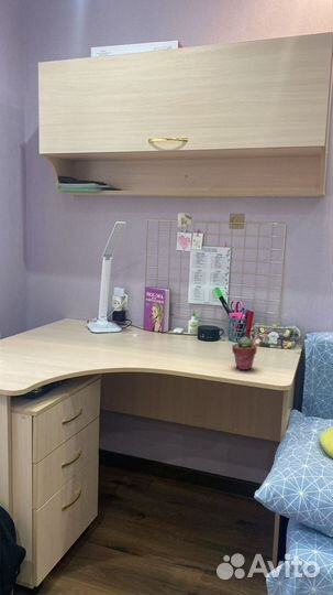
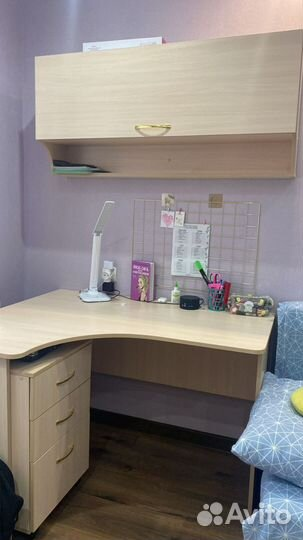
- potted succulent [231,335,258,371]
